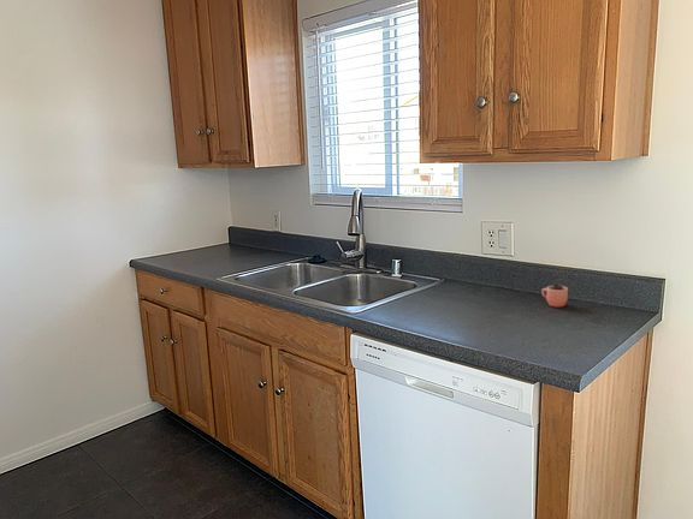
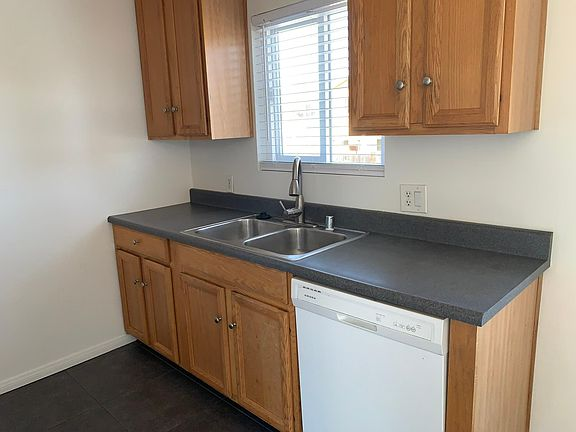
- cocoa [540,269,569,308]
